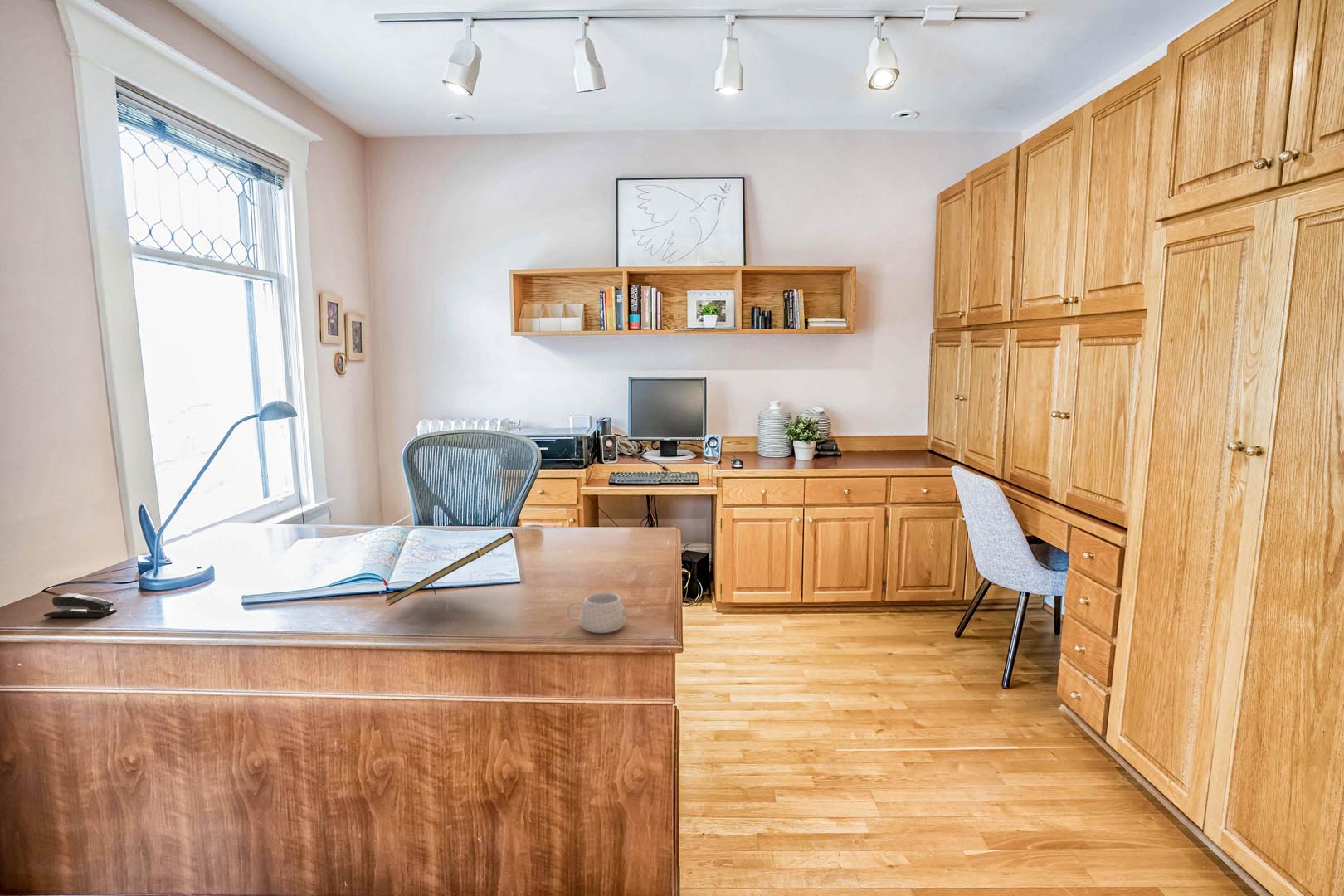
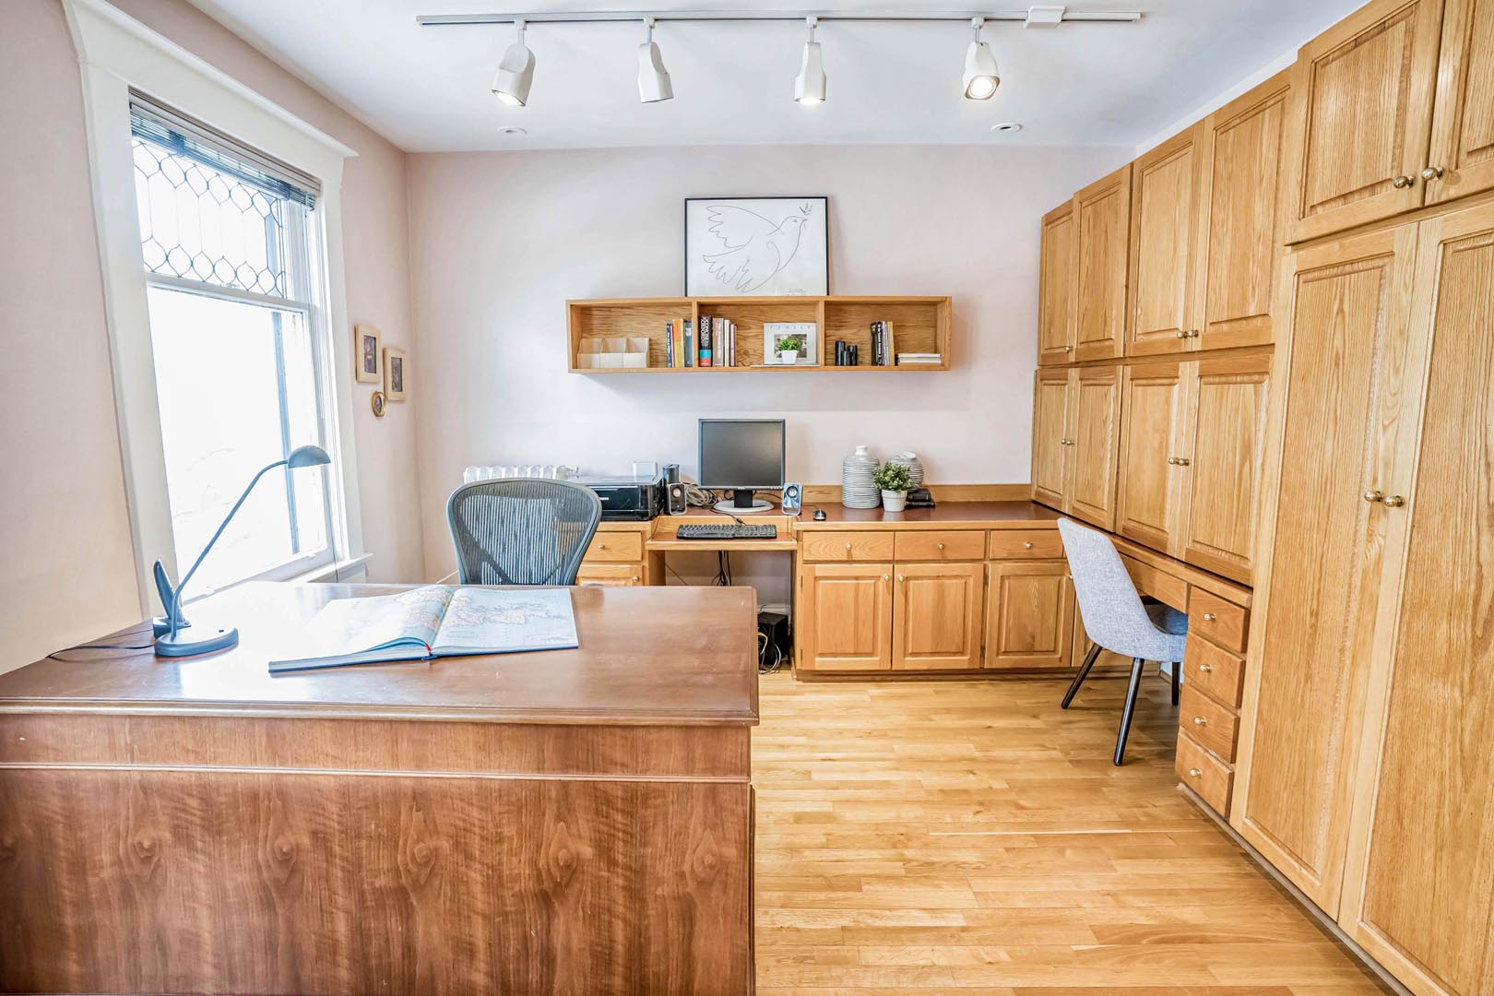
- notepad [385,532,514,606]
- mug [567,592,627,634]
- stapler [43,592,118,618]
